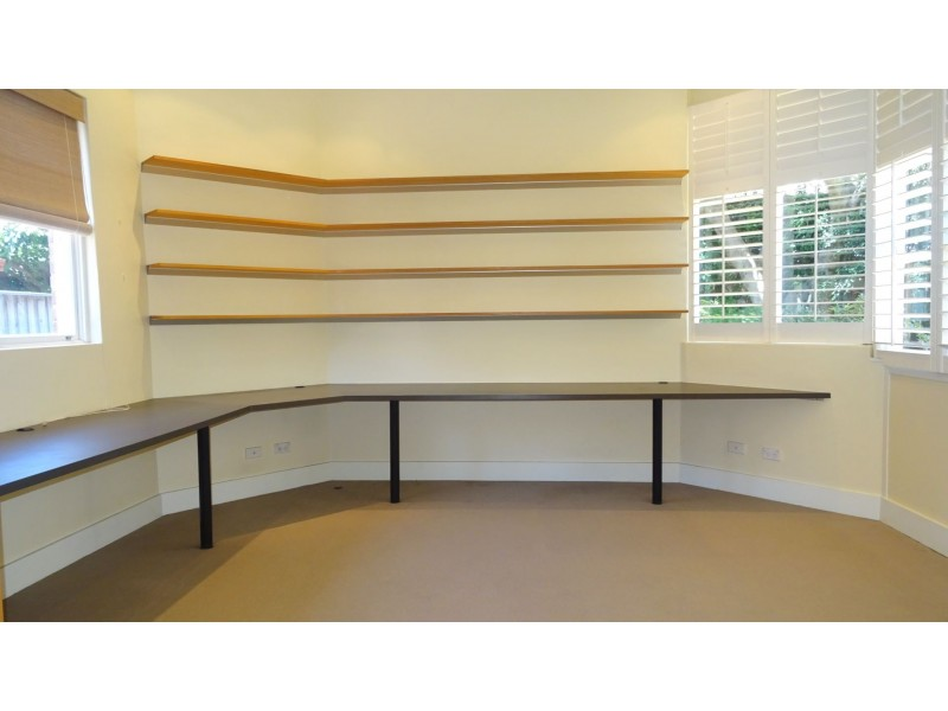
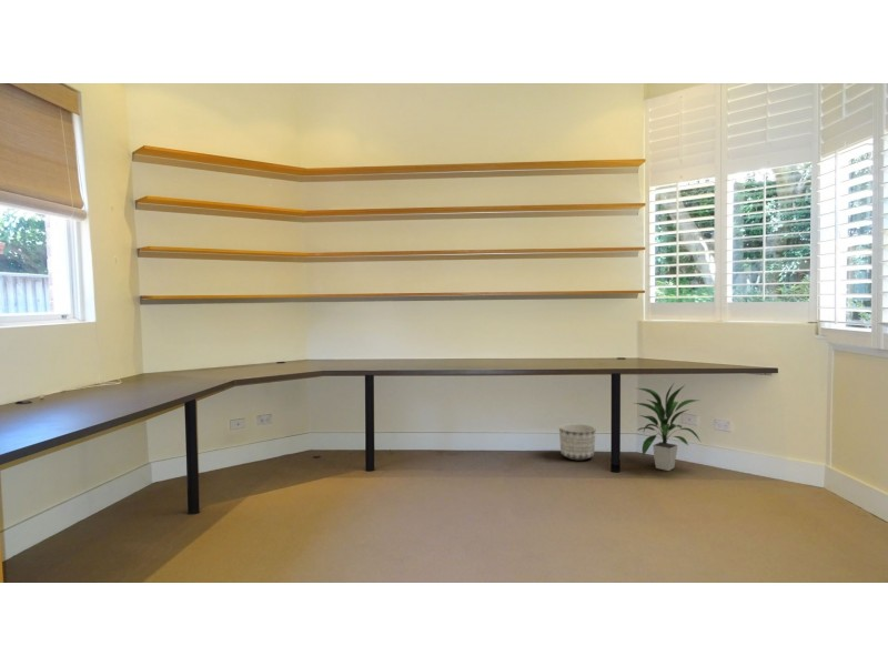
+ planter [558,423,597,462]
+ indoor plant [632,381,703,472]
